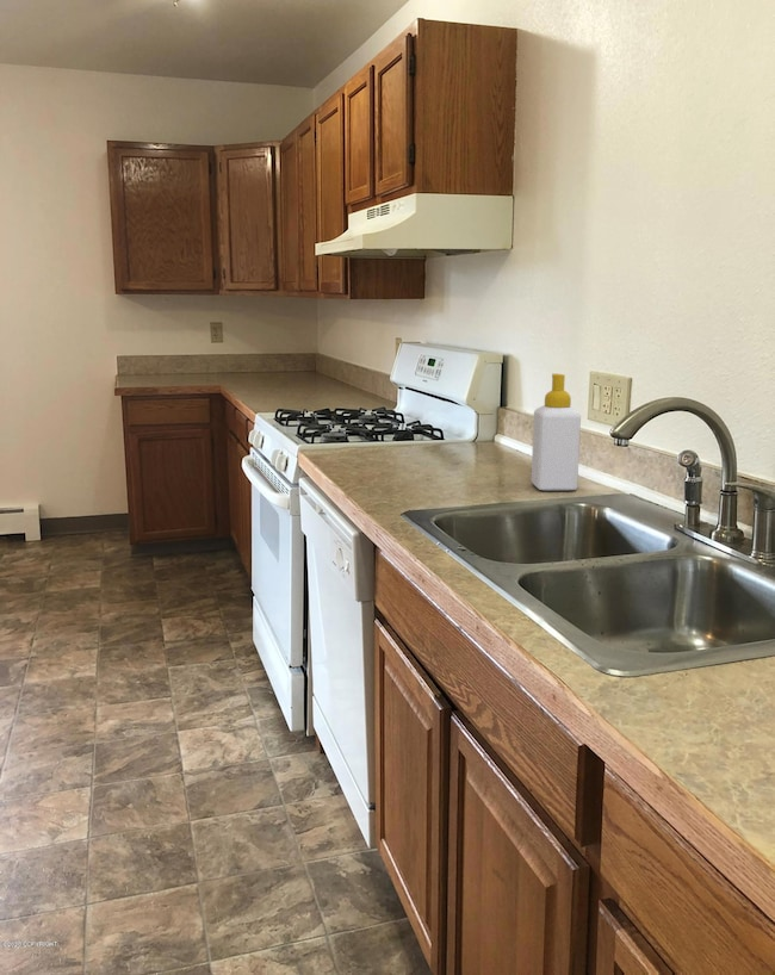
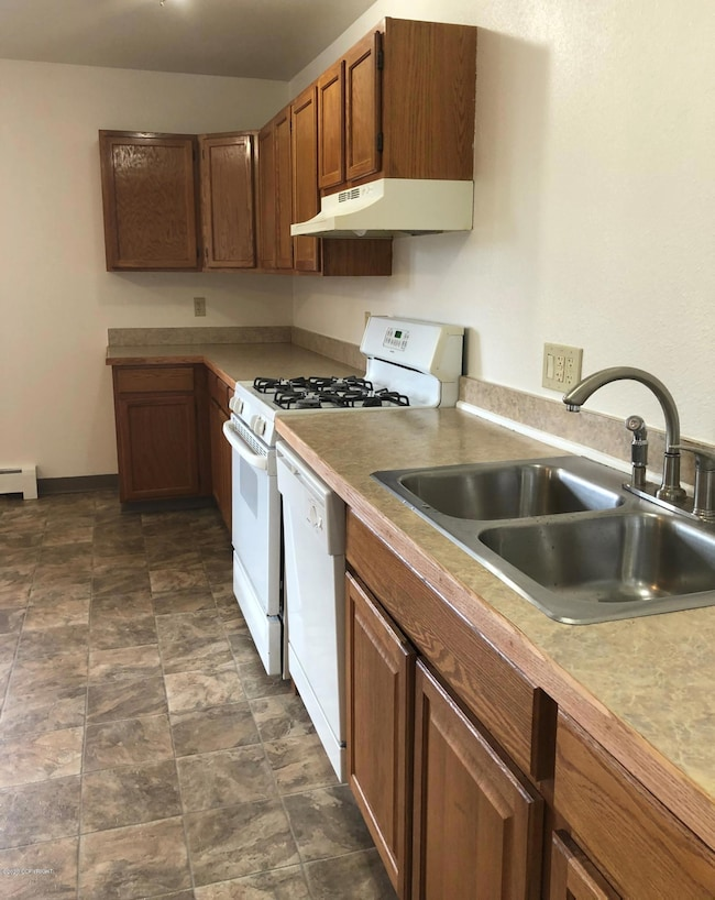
- soap bottle [531,372,582,491]
